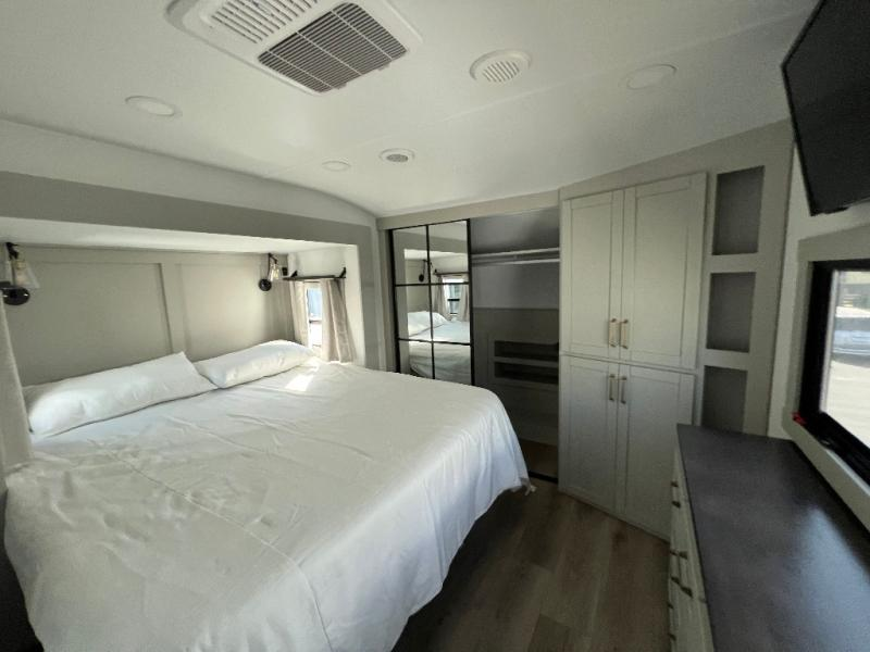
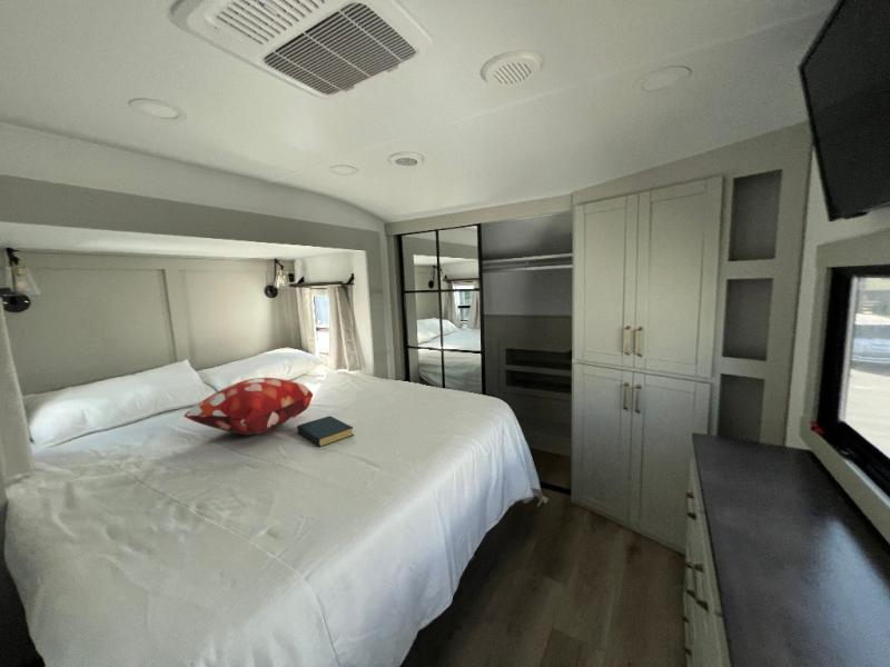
+ decorative pillow [182,377,314,436]
+ hardback book [296,415,355,448]
